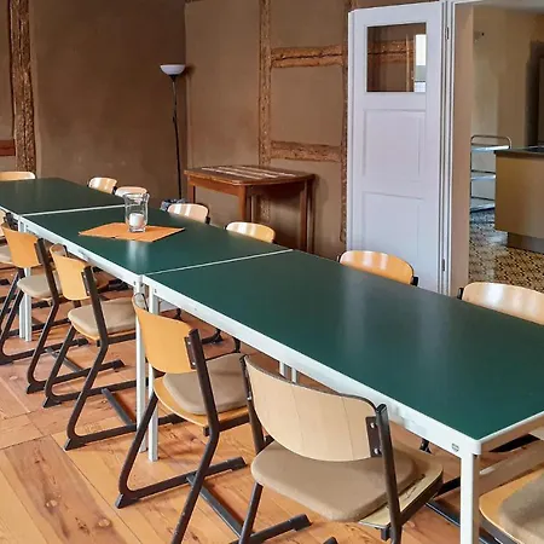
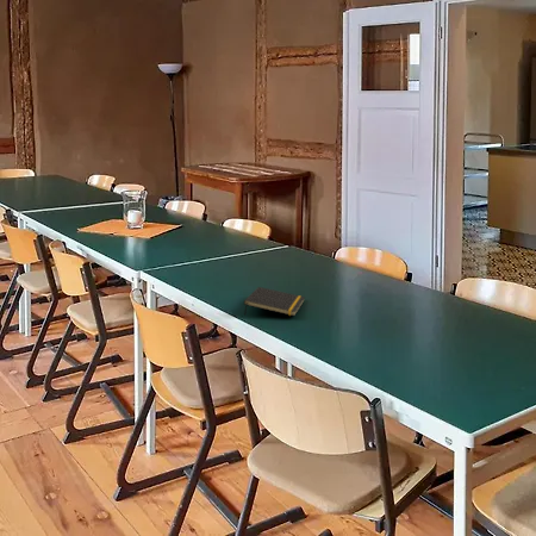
+ notepad [243,286,306,317]
